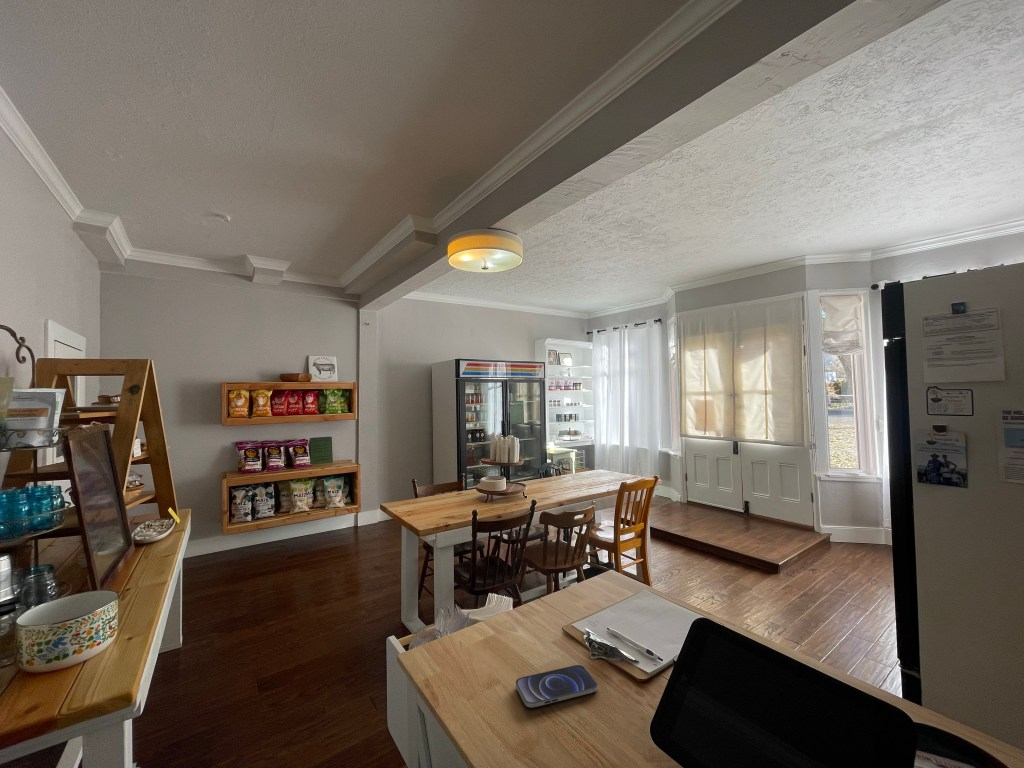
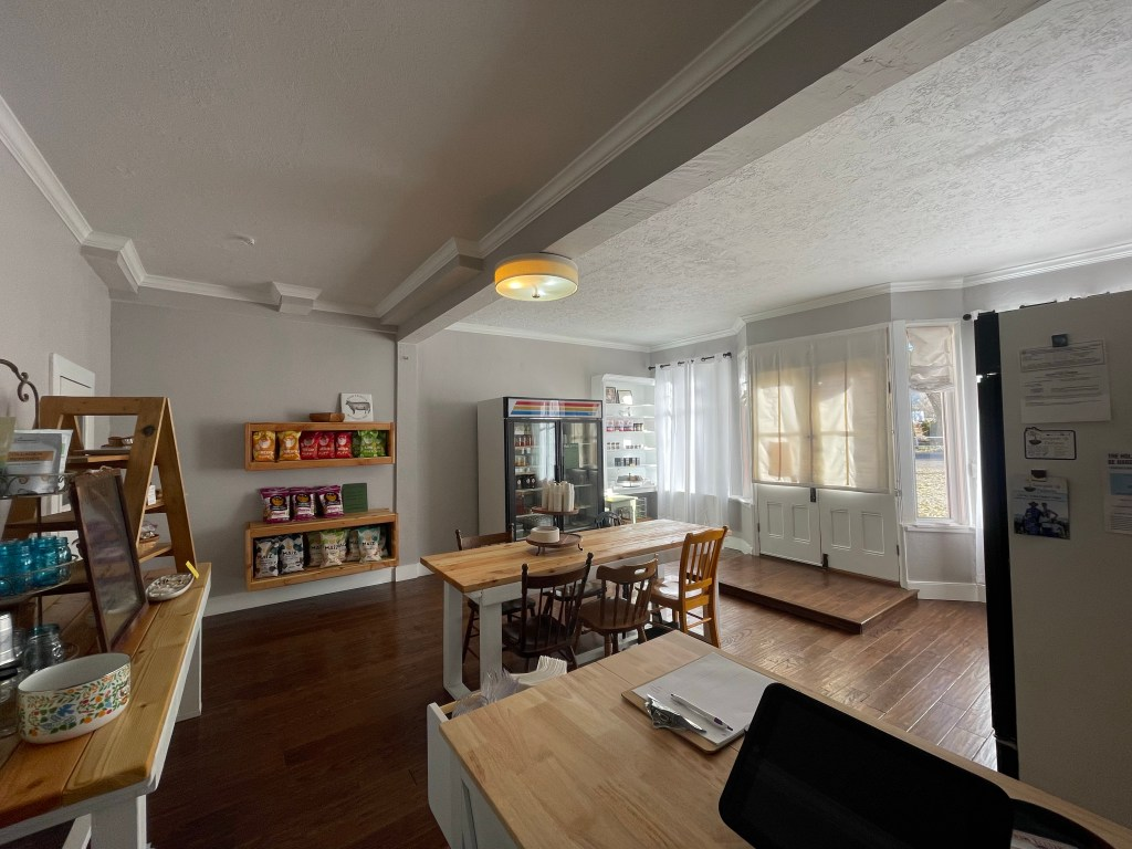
- smartphone [515,664,598,709]
